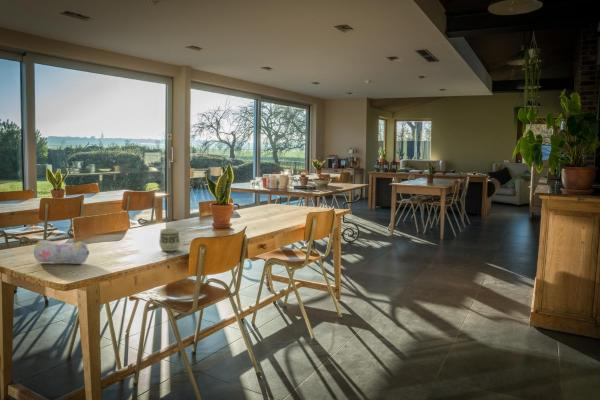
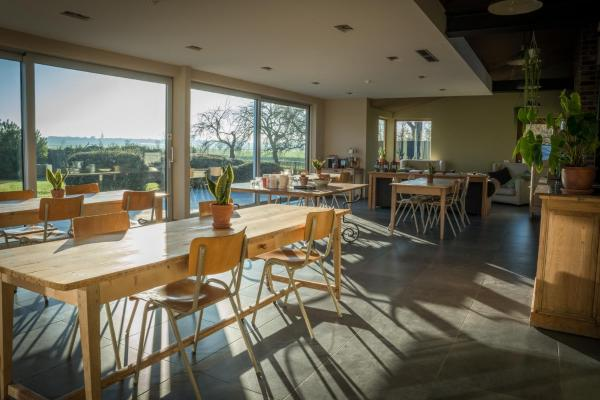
- cup [158,228,181,252]
- pencil case [33,239,90,265]
